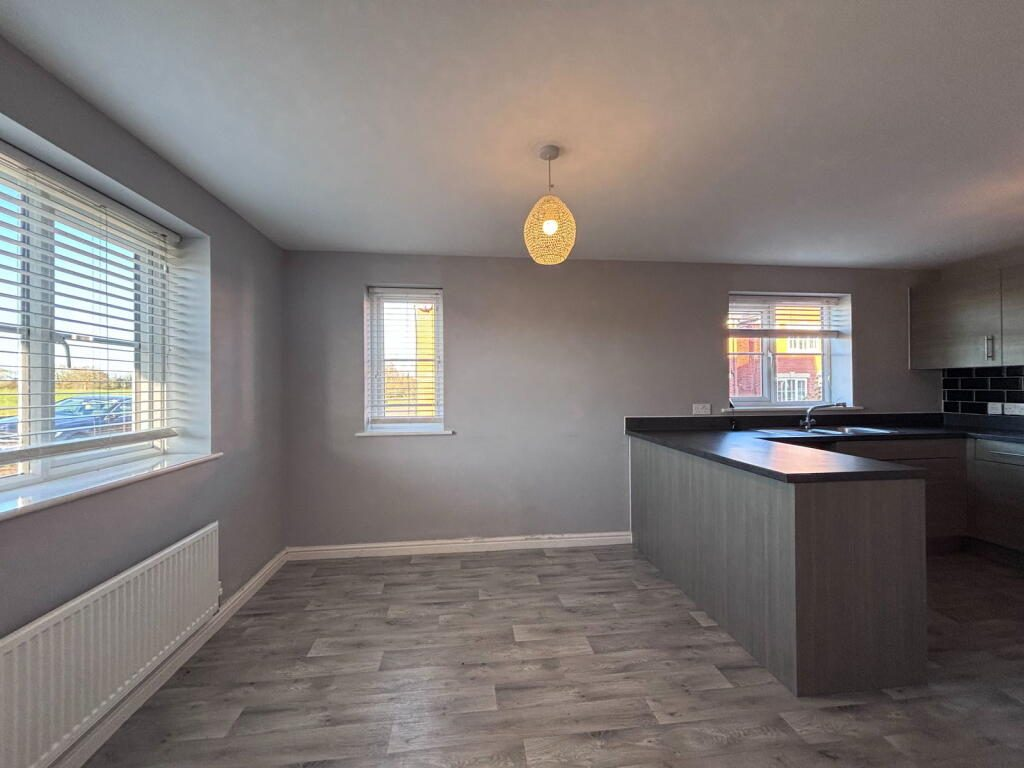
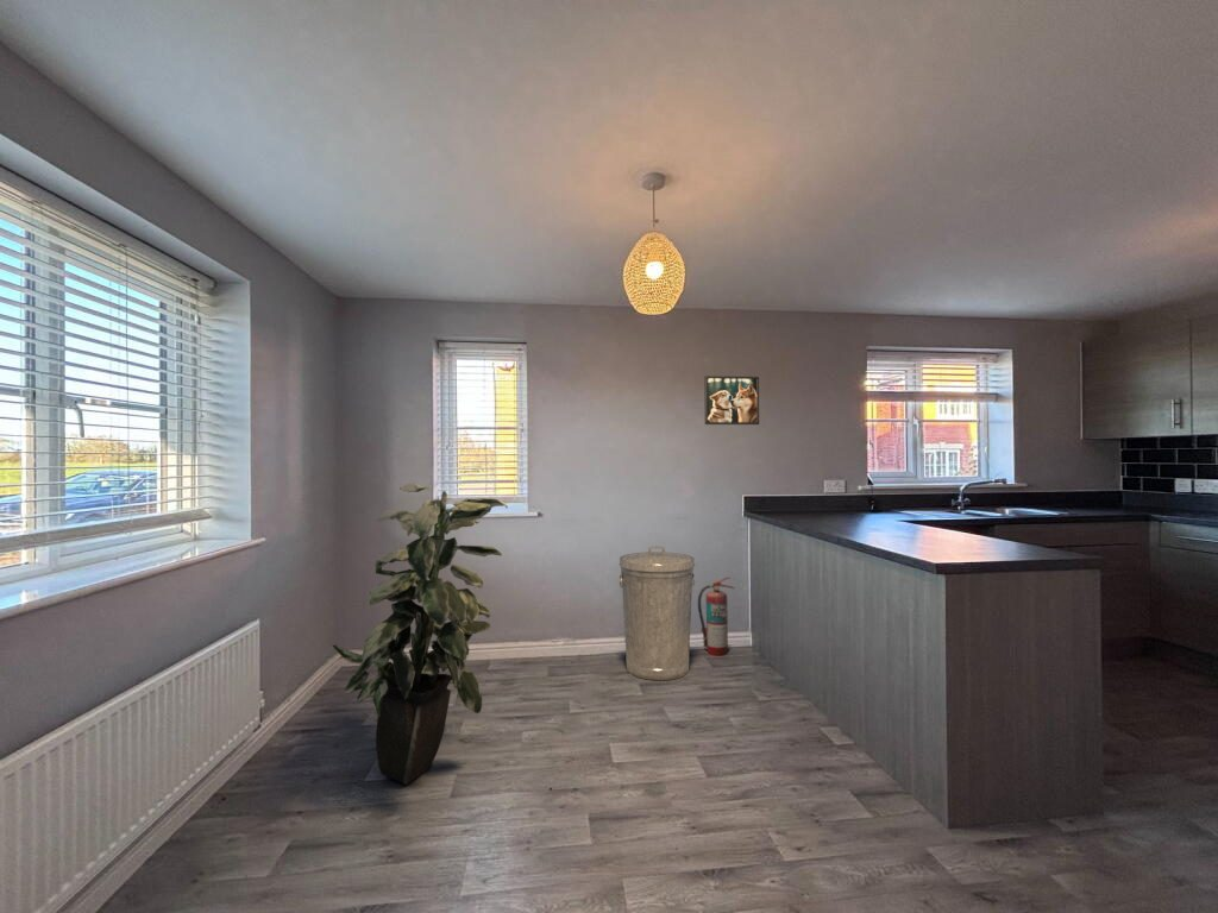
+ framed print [703,374,760,426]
+ trash can [619,546,696,681]
+ fire extinguisher [697,577,735,657]
+ indoor plant [332,483,509,786]
